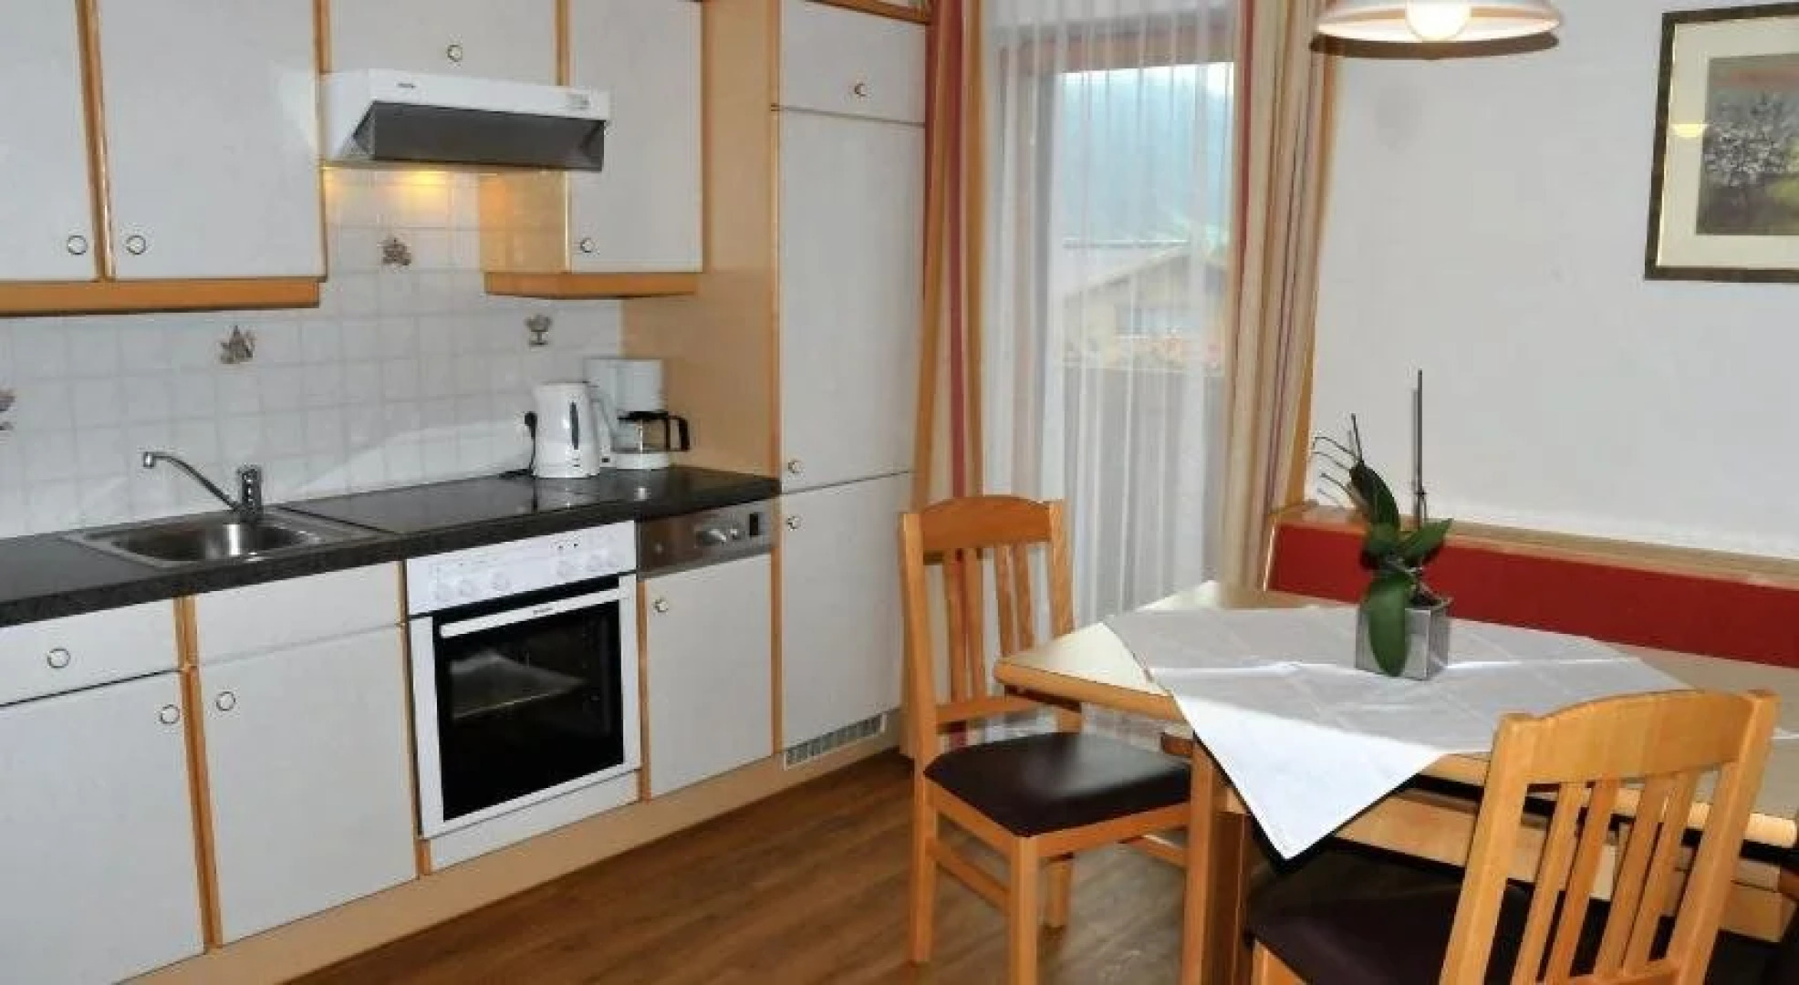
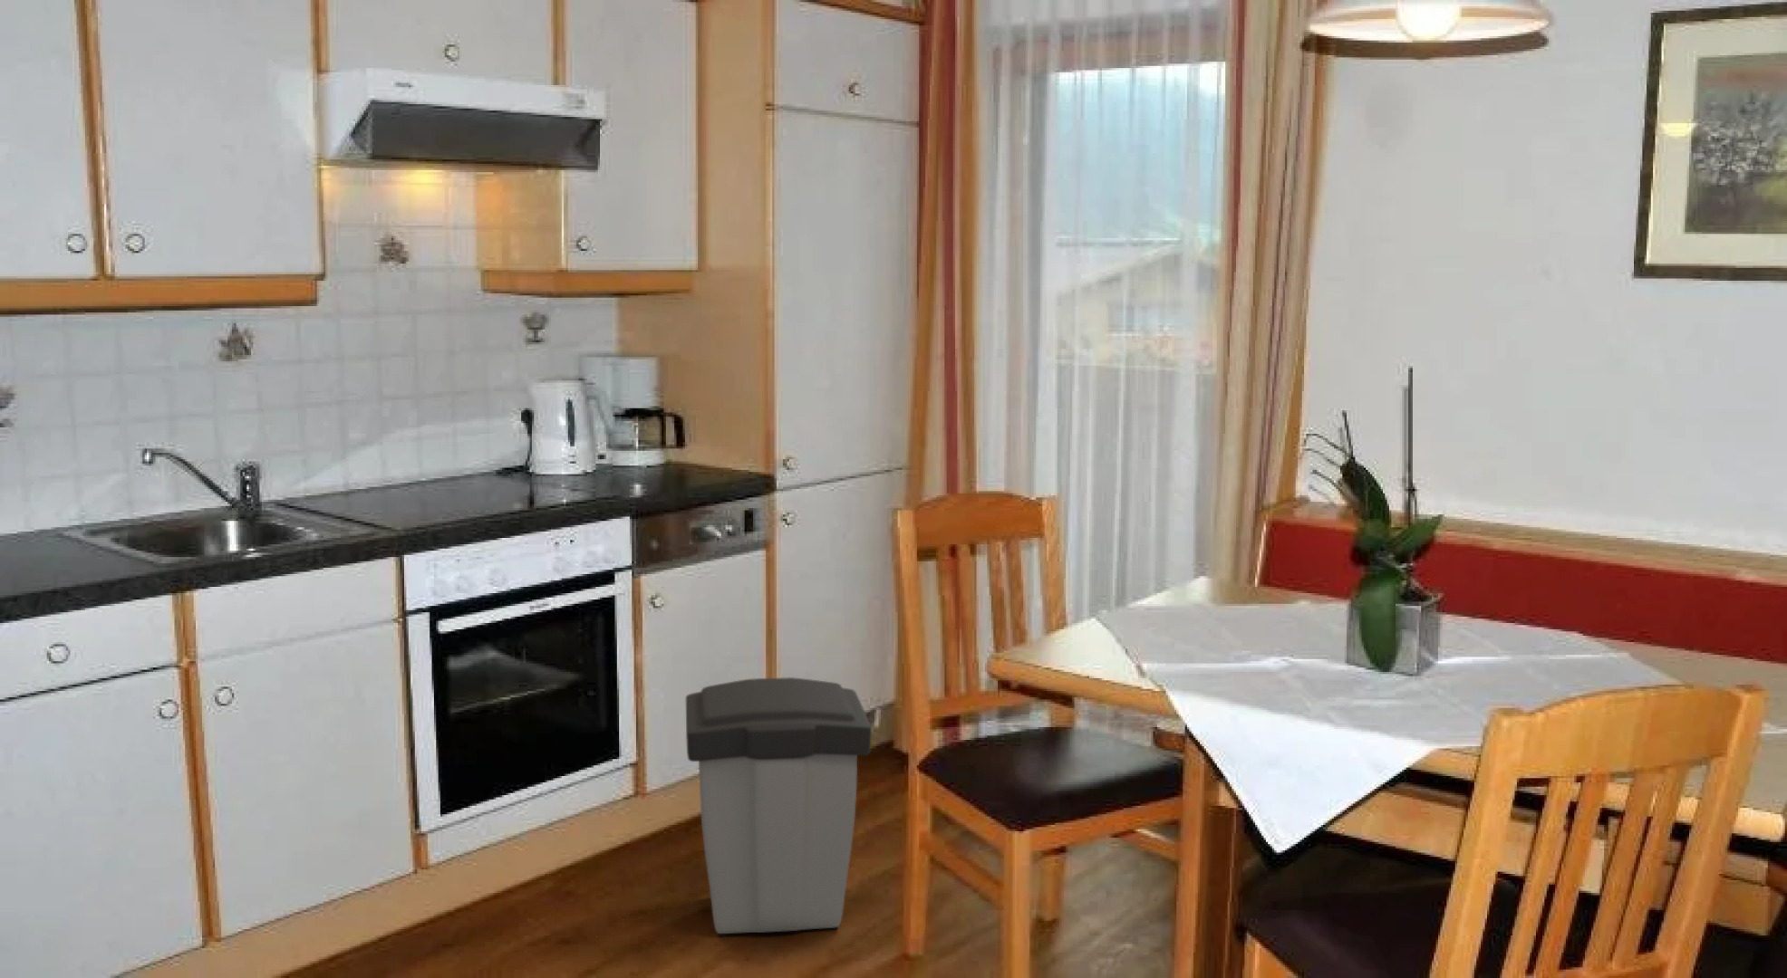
+ trash can [686,677,872,935]
